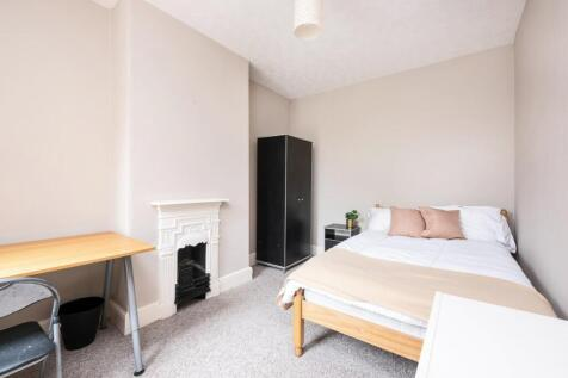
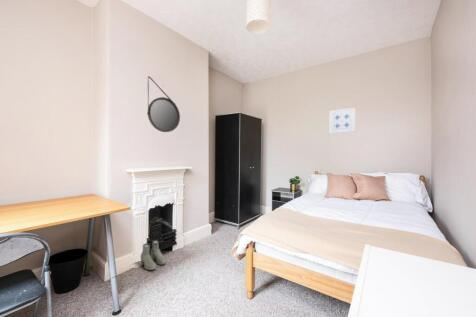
+ home mirror [146,75,181,133]
+ wall art [329,107,356,134]
+ boots [140,239,167,271]
